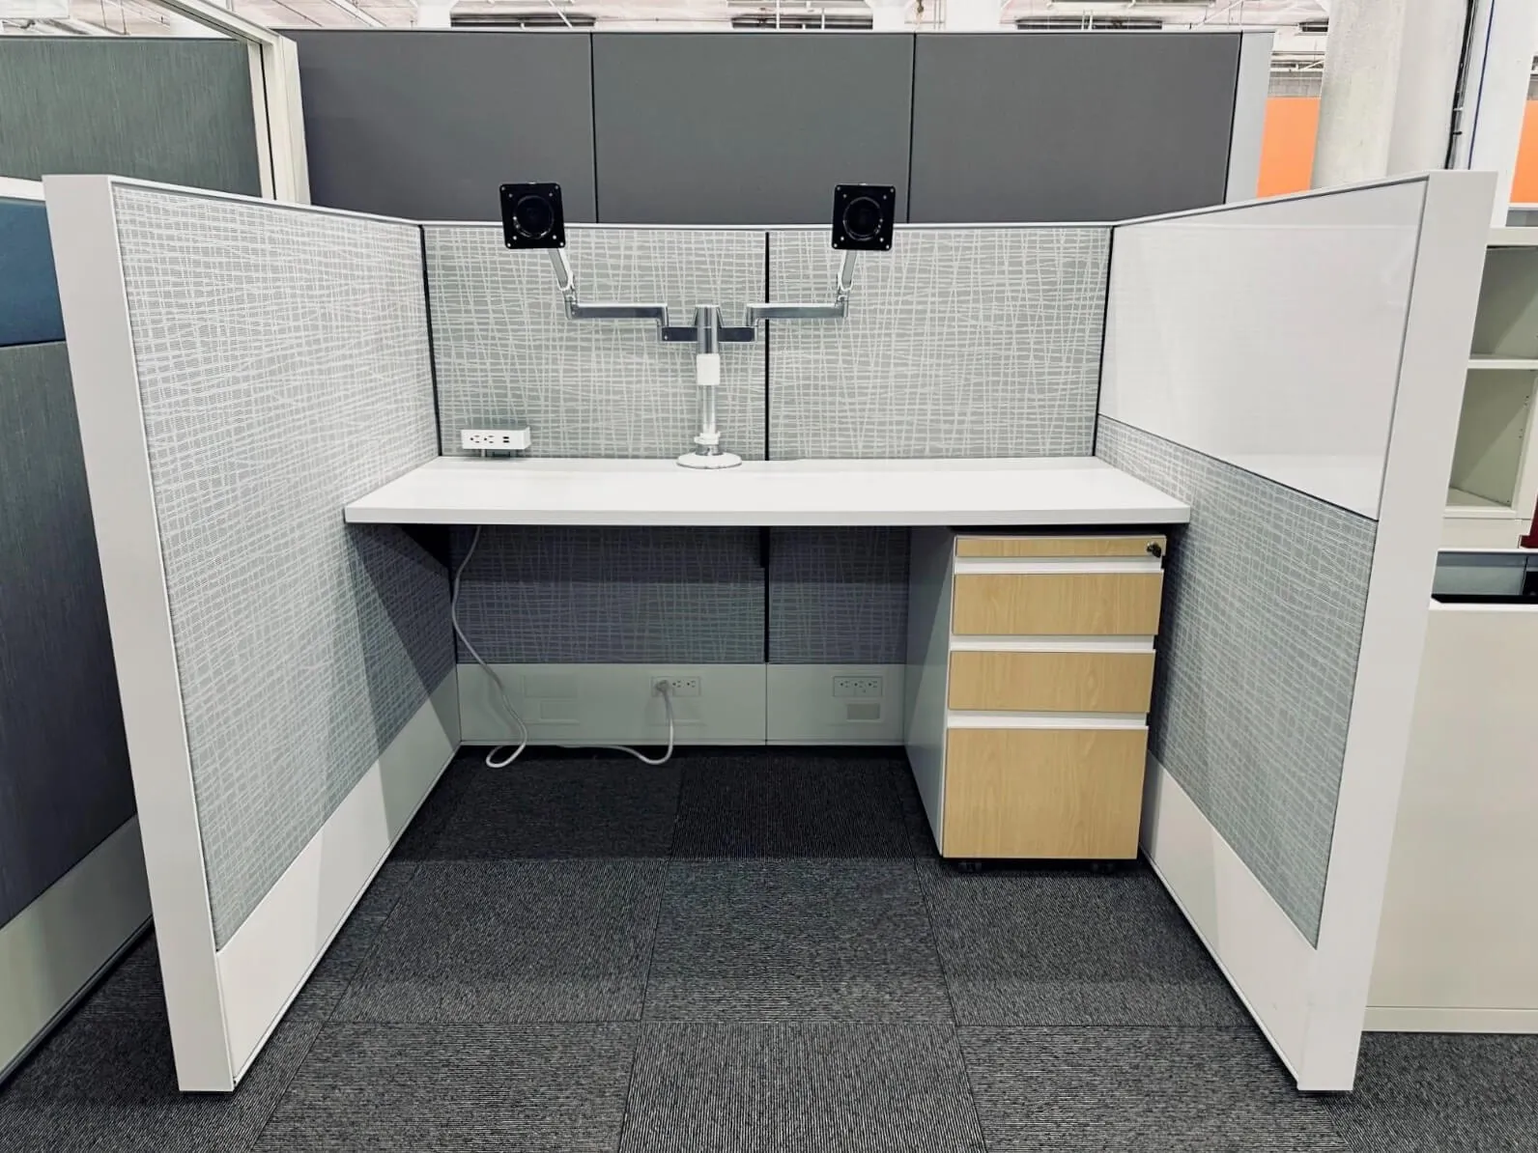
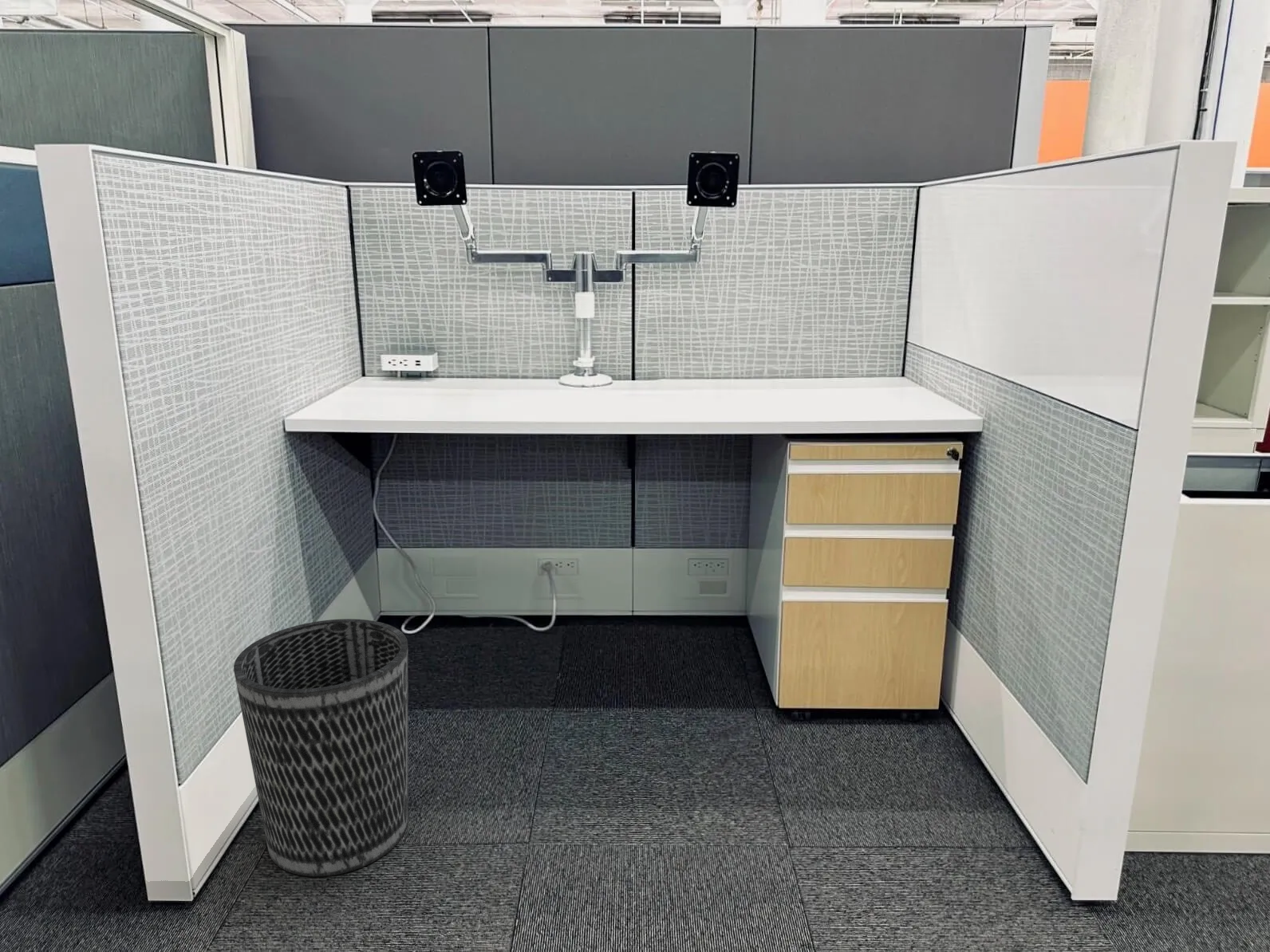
+ wastebasket [233,618,408,877]
